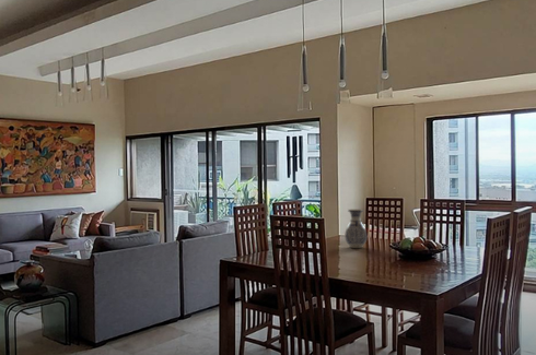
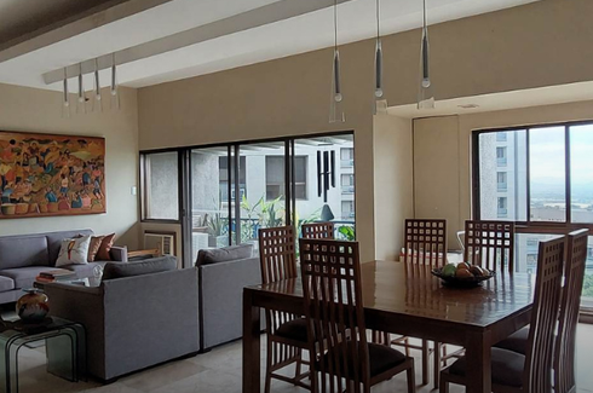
- vase [343,209,368,249]
